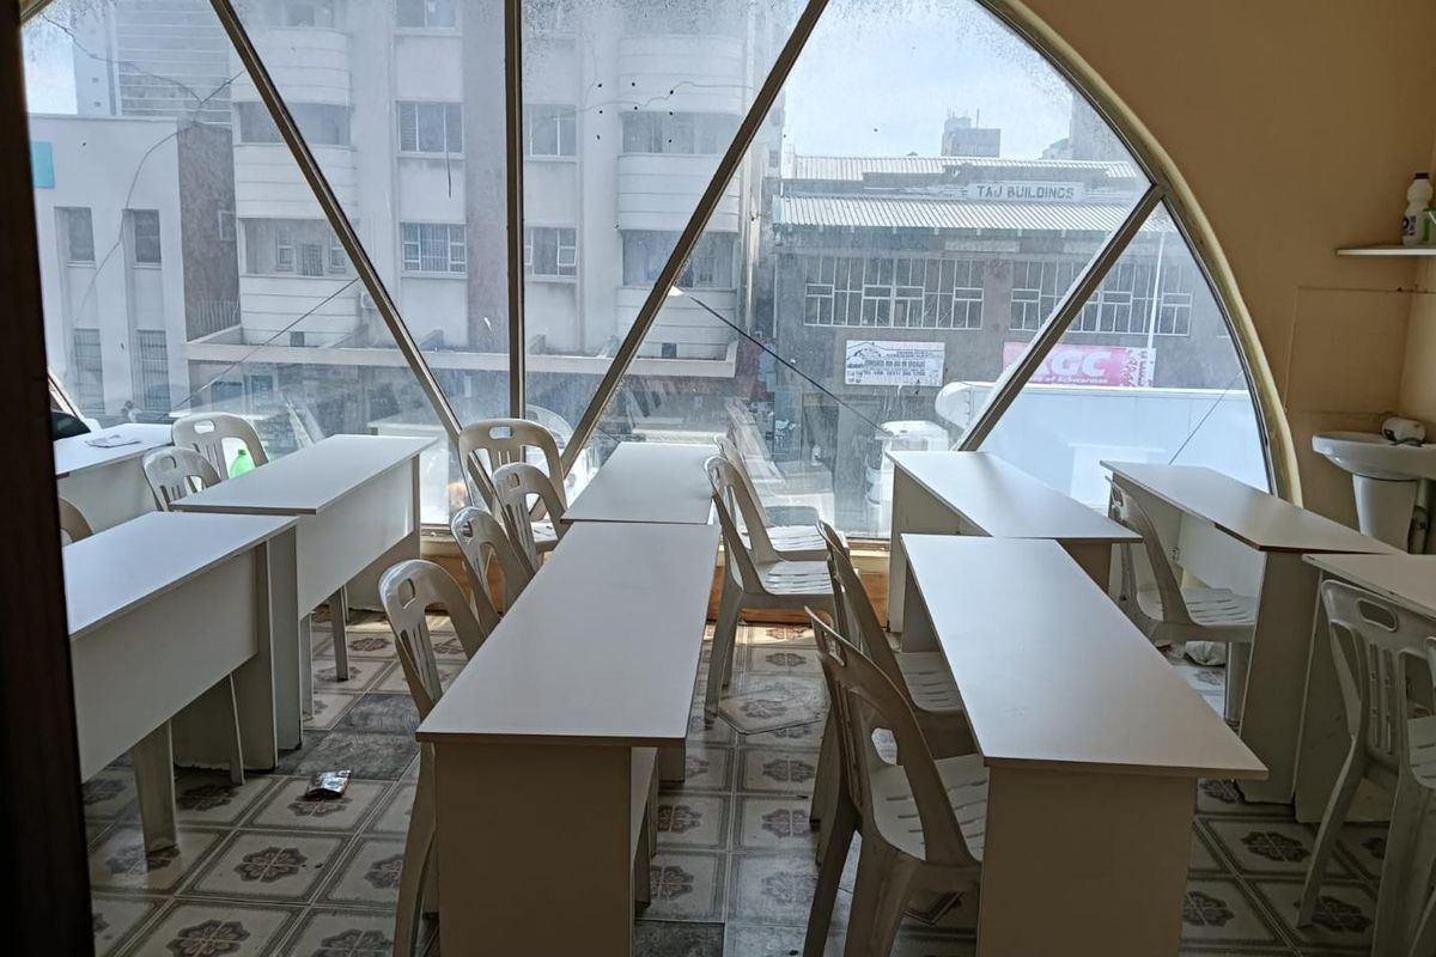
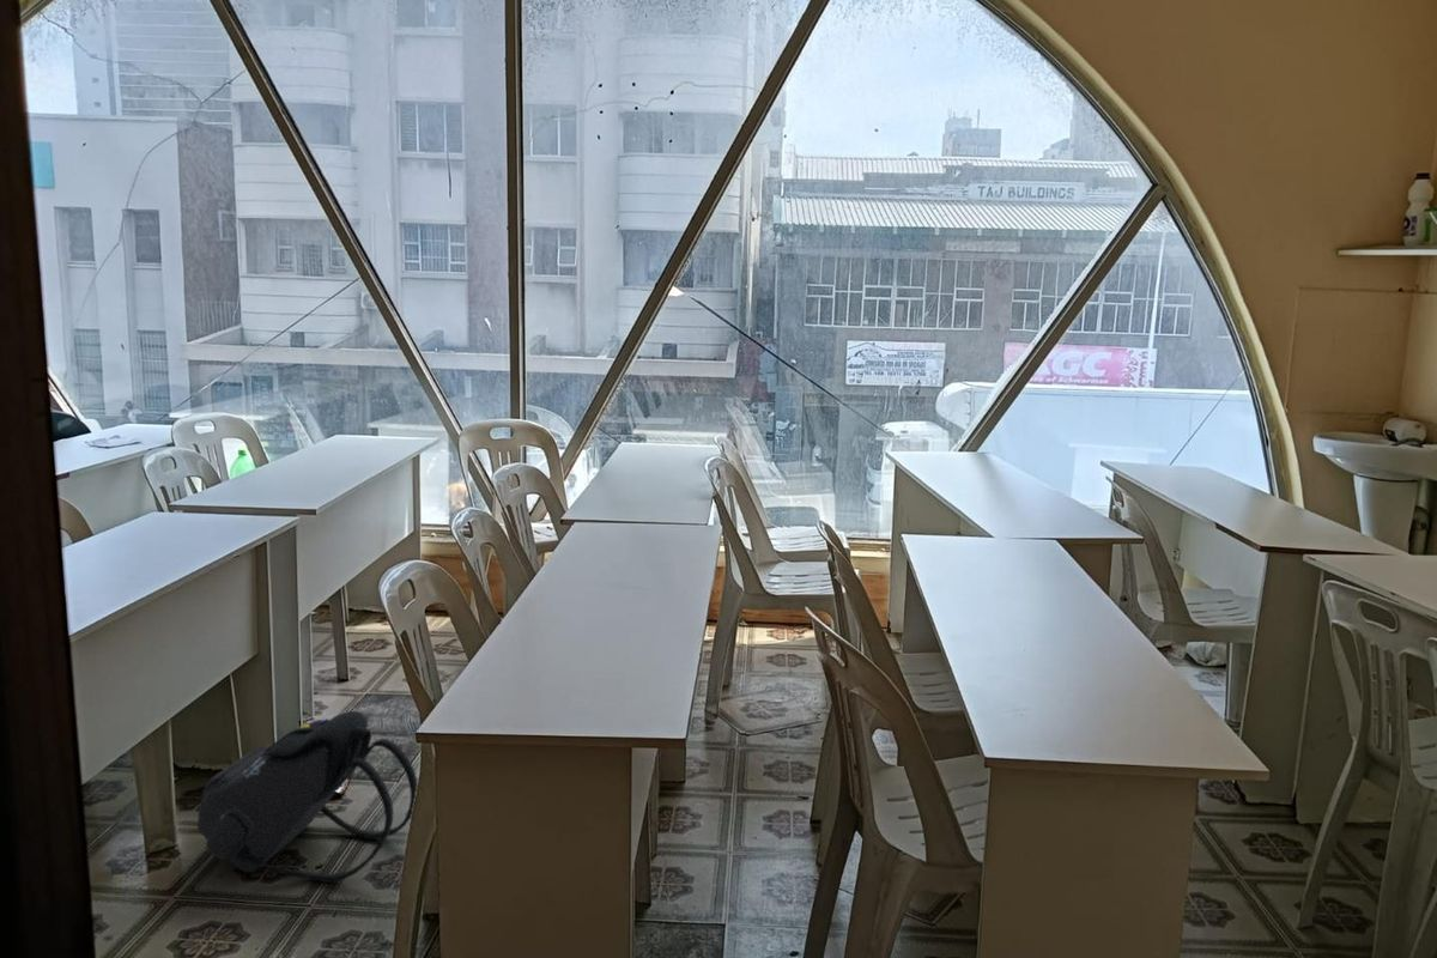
+ backpack [196,710,419,884]
